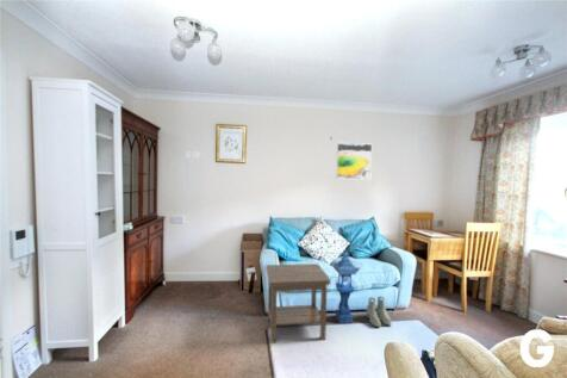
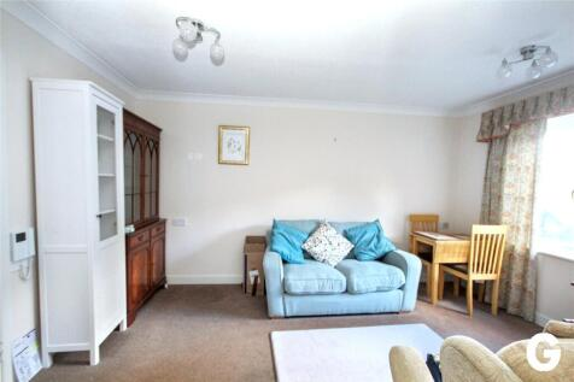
- side table [264,262,331,345]
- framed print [335,142,373,180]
- boots [366,296,392,328]
- lantern [330,252,362,324]
